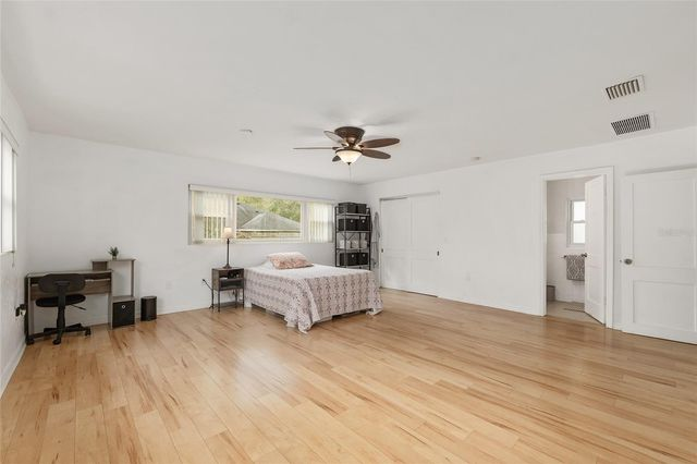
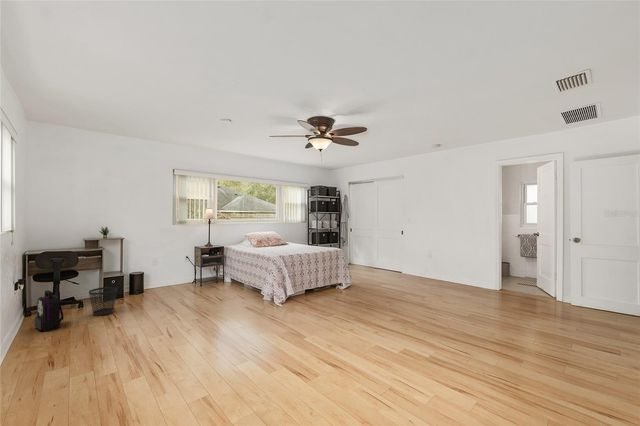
+ wastebasket [88,286,119,317]
+ backpack [33,289,65,333]
